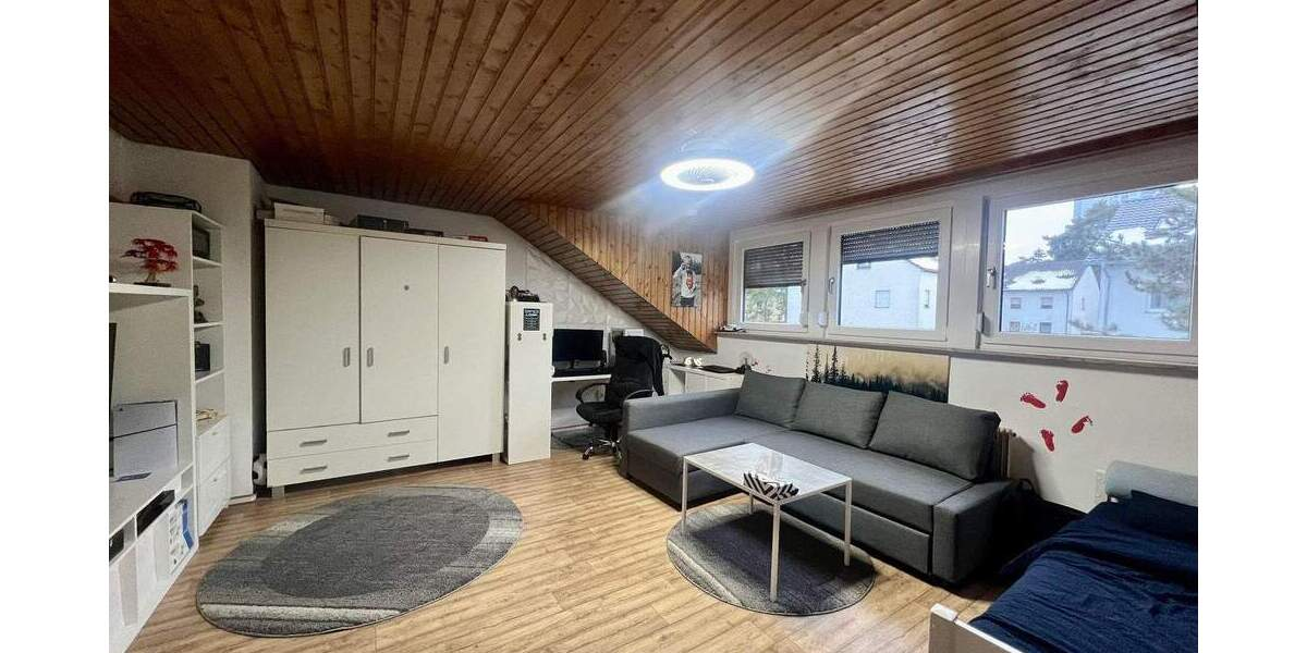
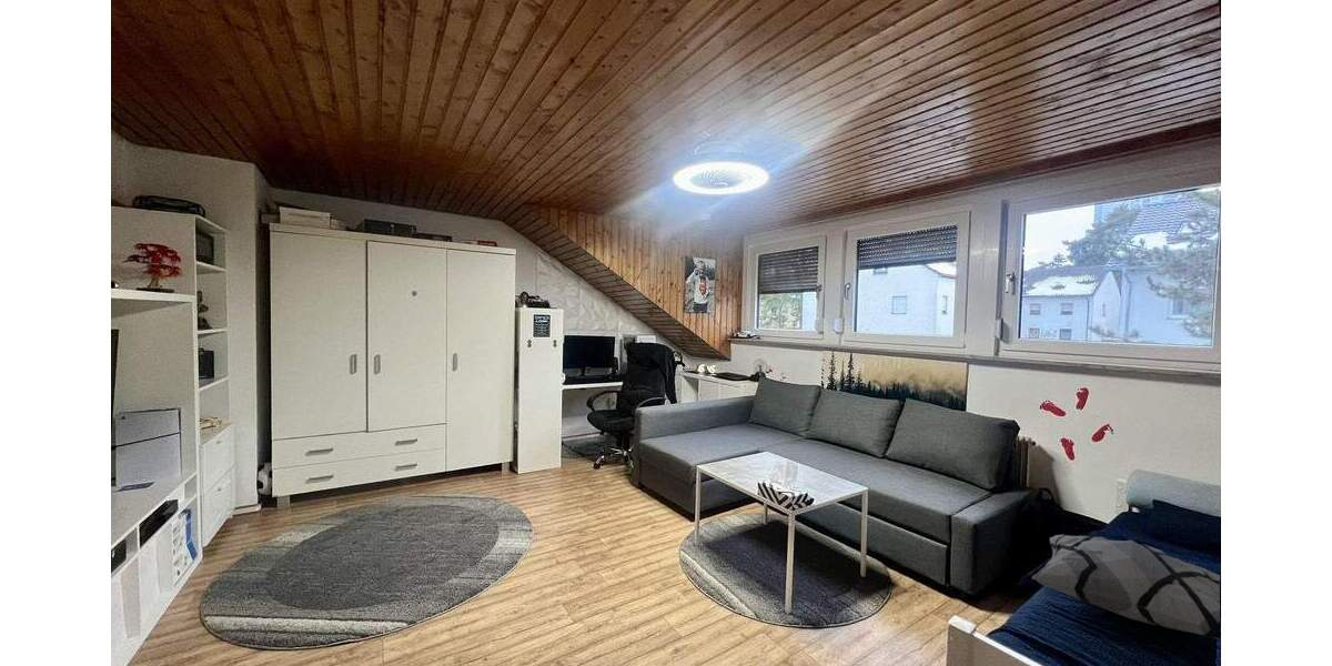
+ decorative pillow [1031,534,1221,640]
